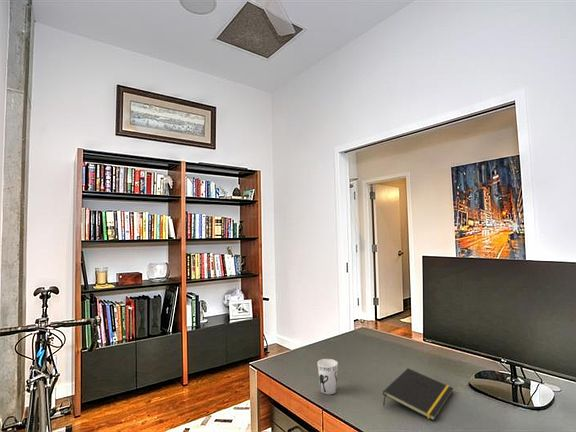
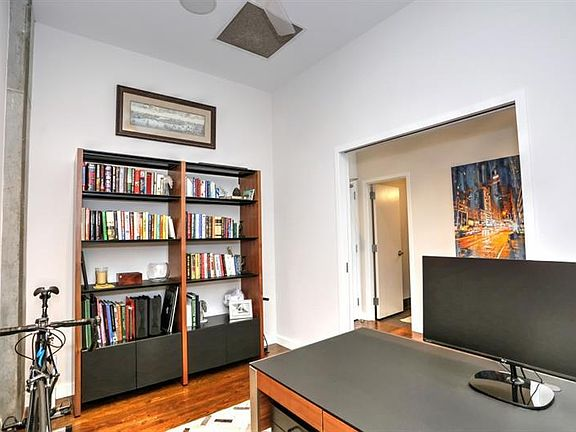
- cup [317,358,339,395]
- notepad [382,367,454,422]
